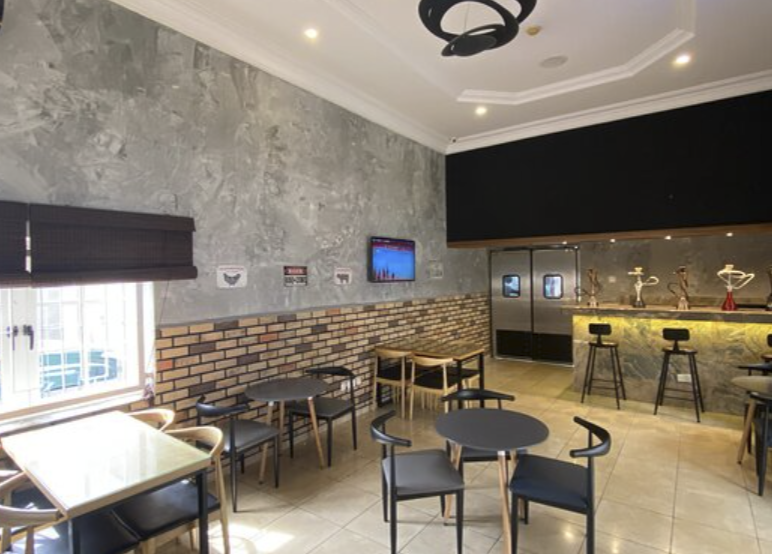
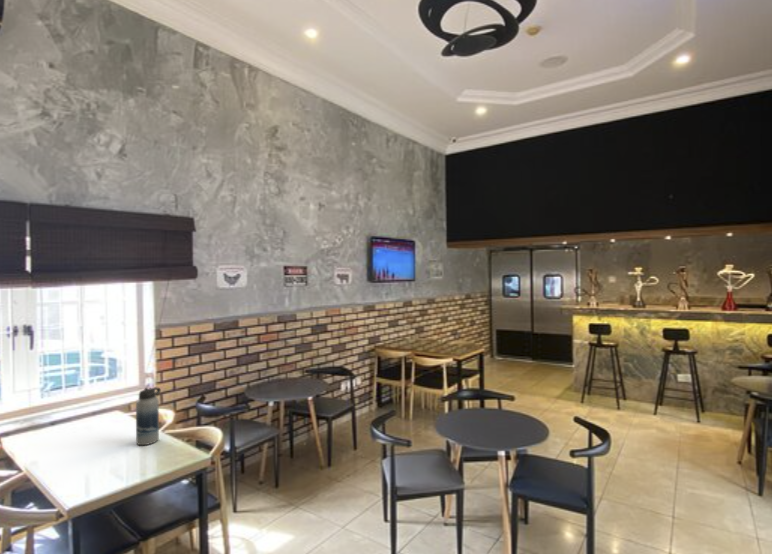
+ water bottle [135,386,162,446]
